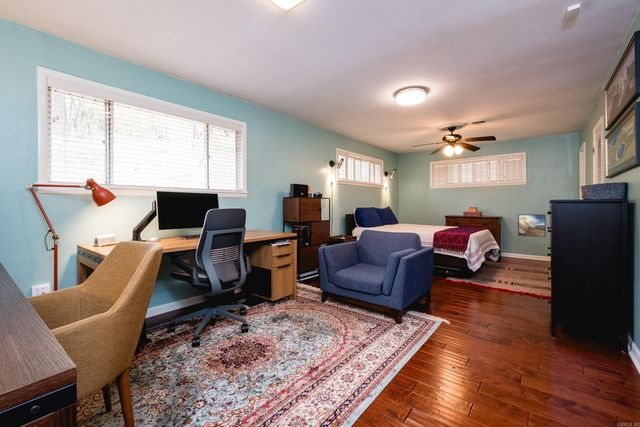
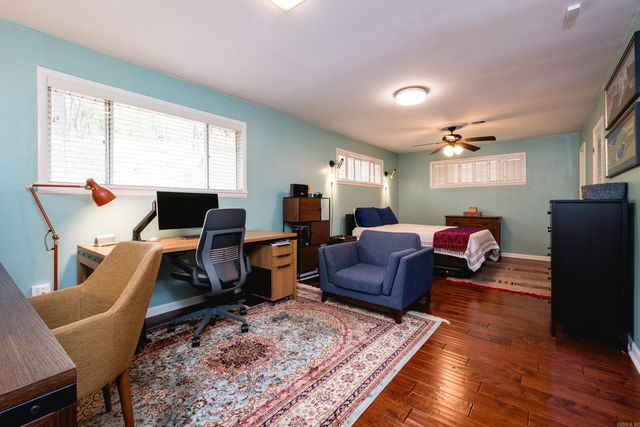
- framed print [517,213,547,238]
